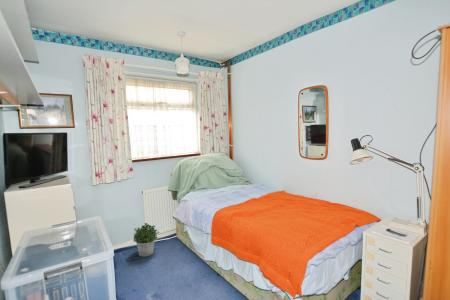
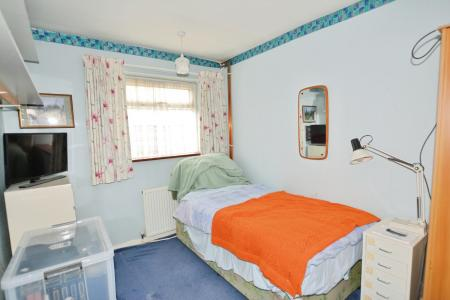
- potted plant [132,222,160,258]
